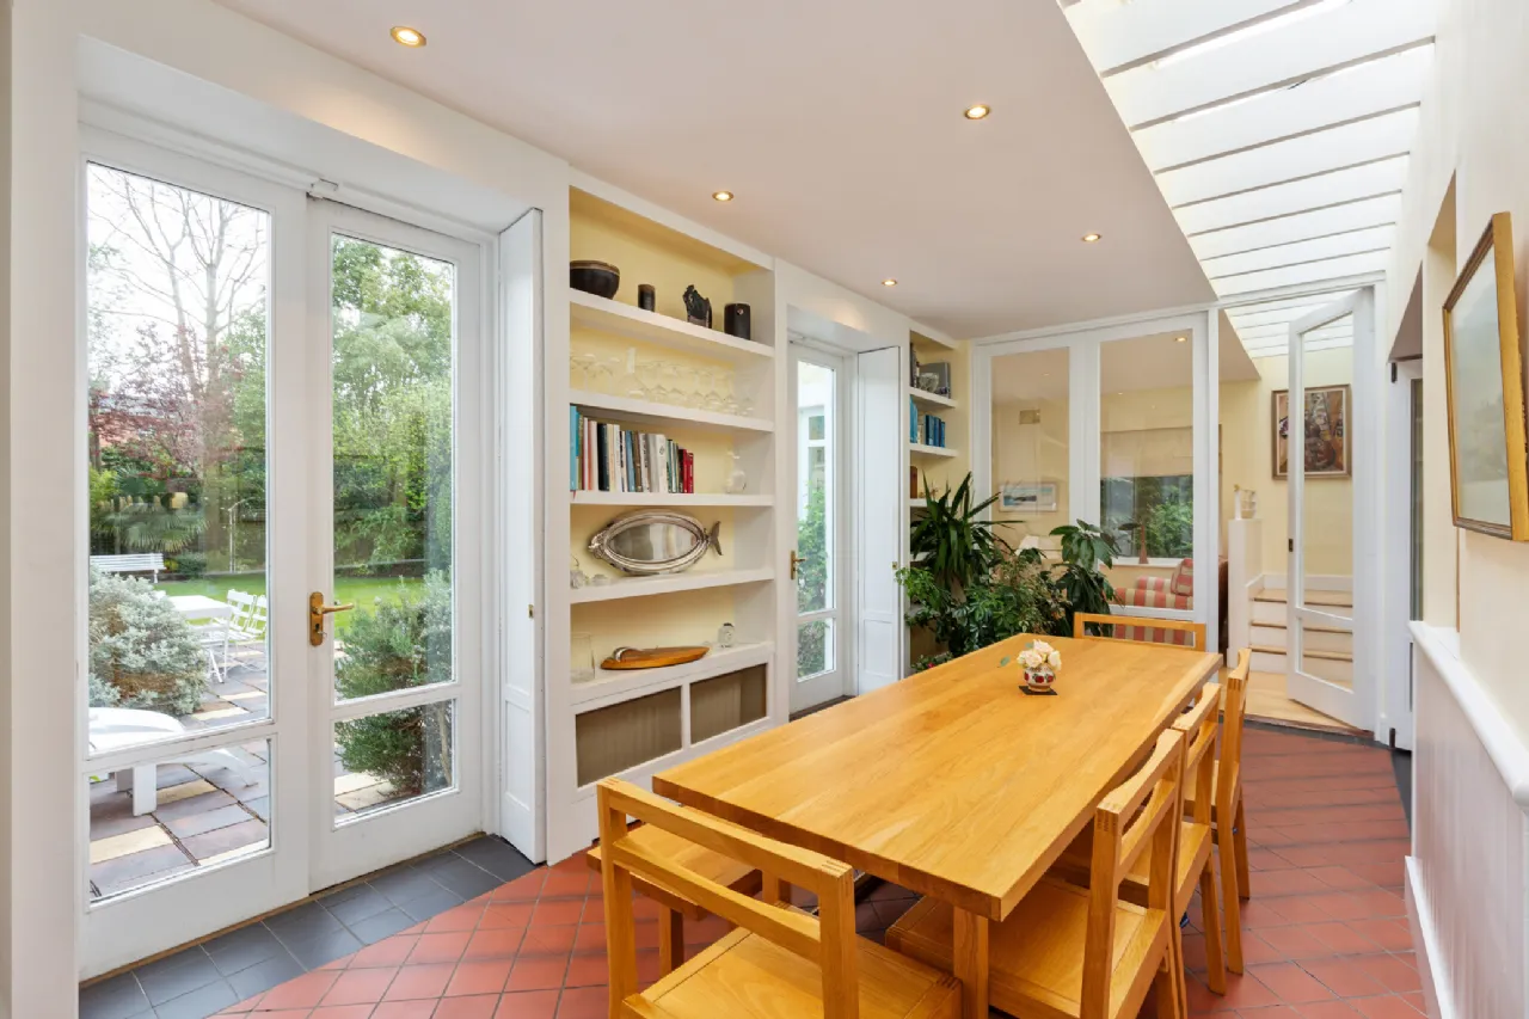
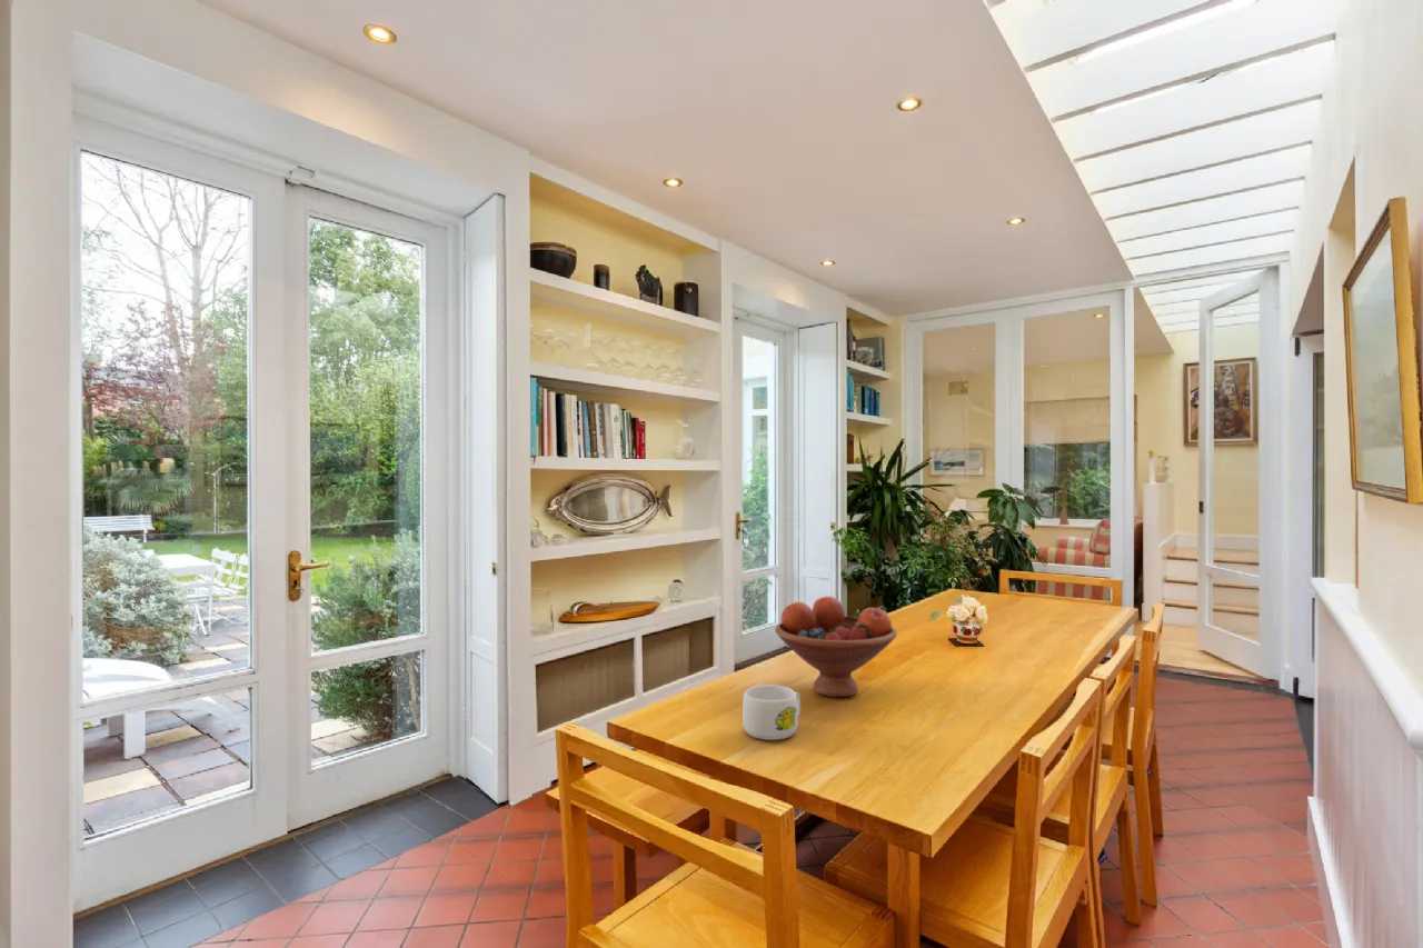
+ fruit bowl [774,596,898,698]
+ mug [742,683,802,741]
